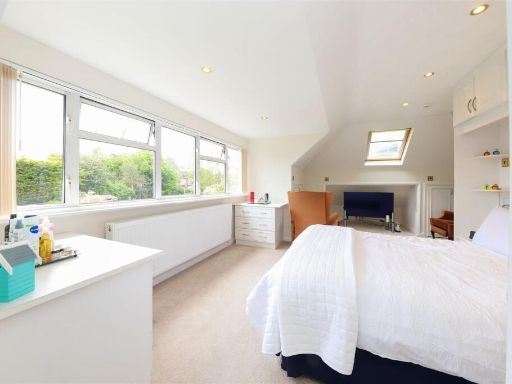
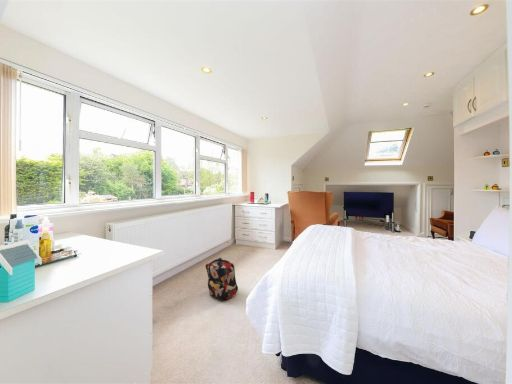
+ backpack [205,257,239,301]
